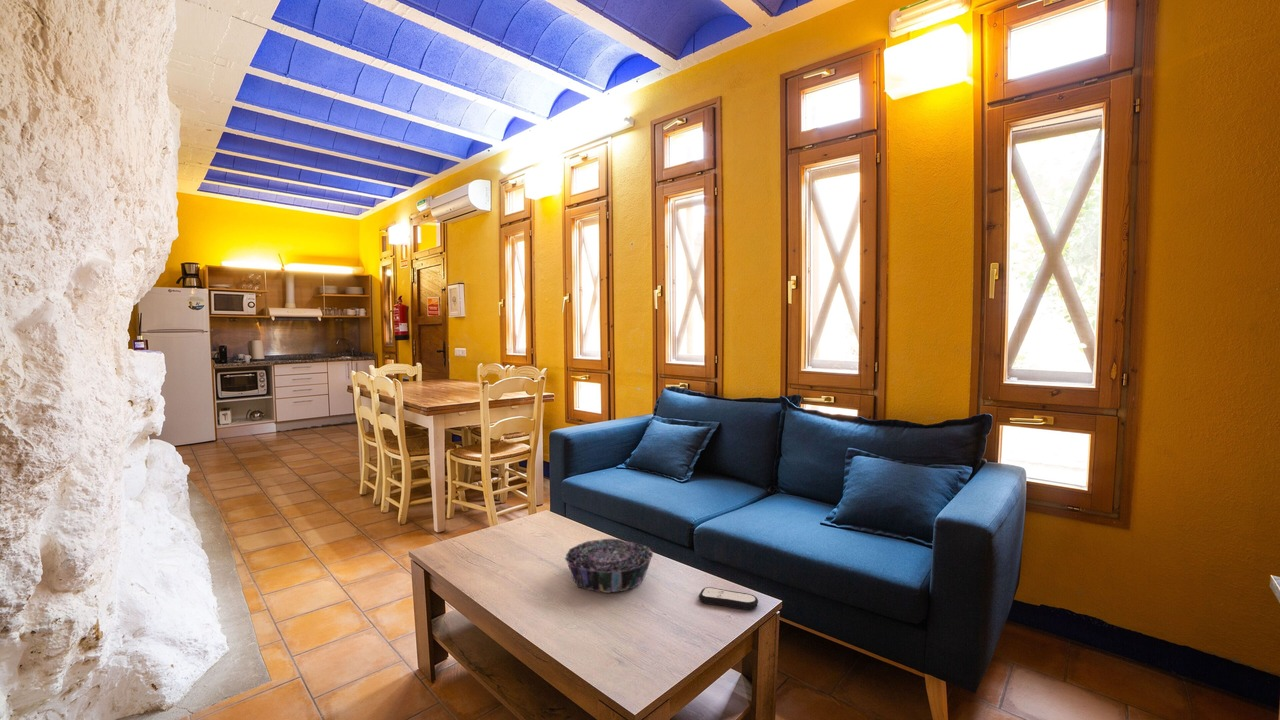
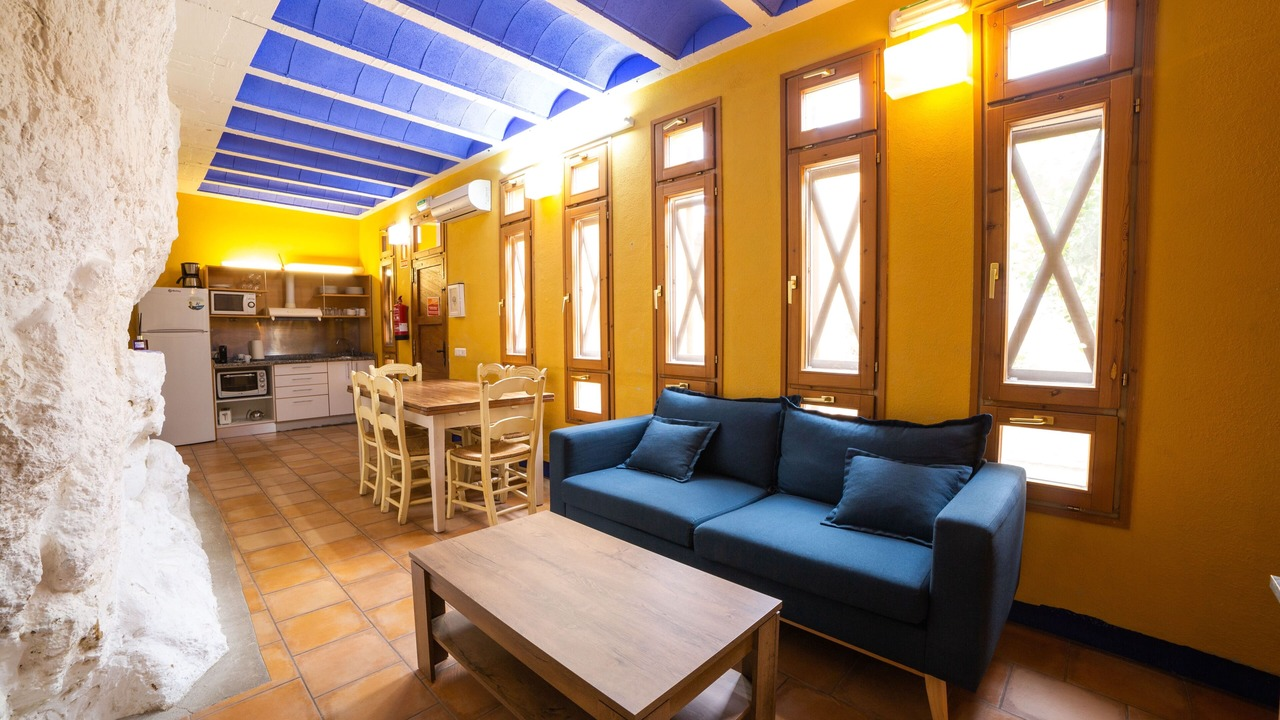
- decorative bowl [564,538,654,594]
- remote control [698,586,759,610]
